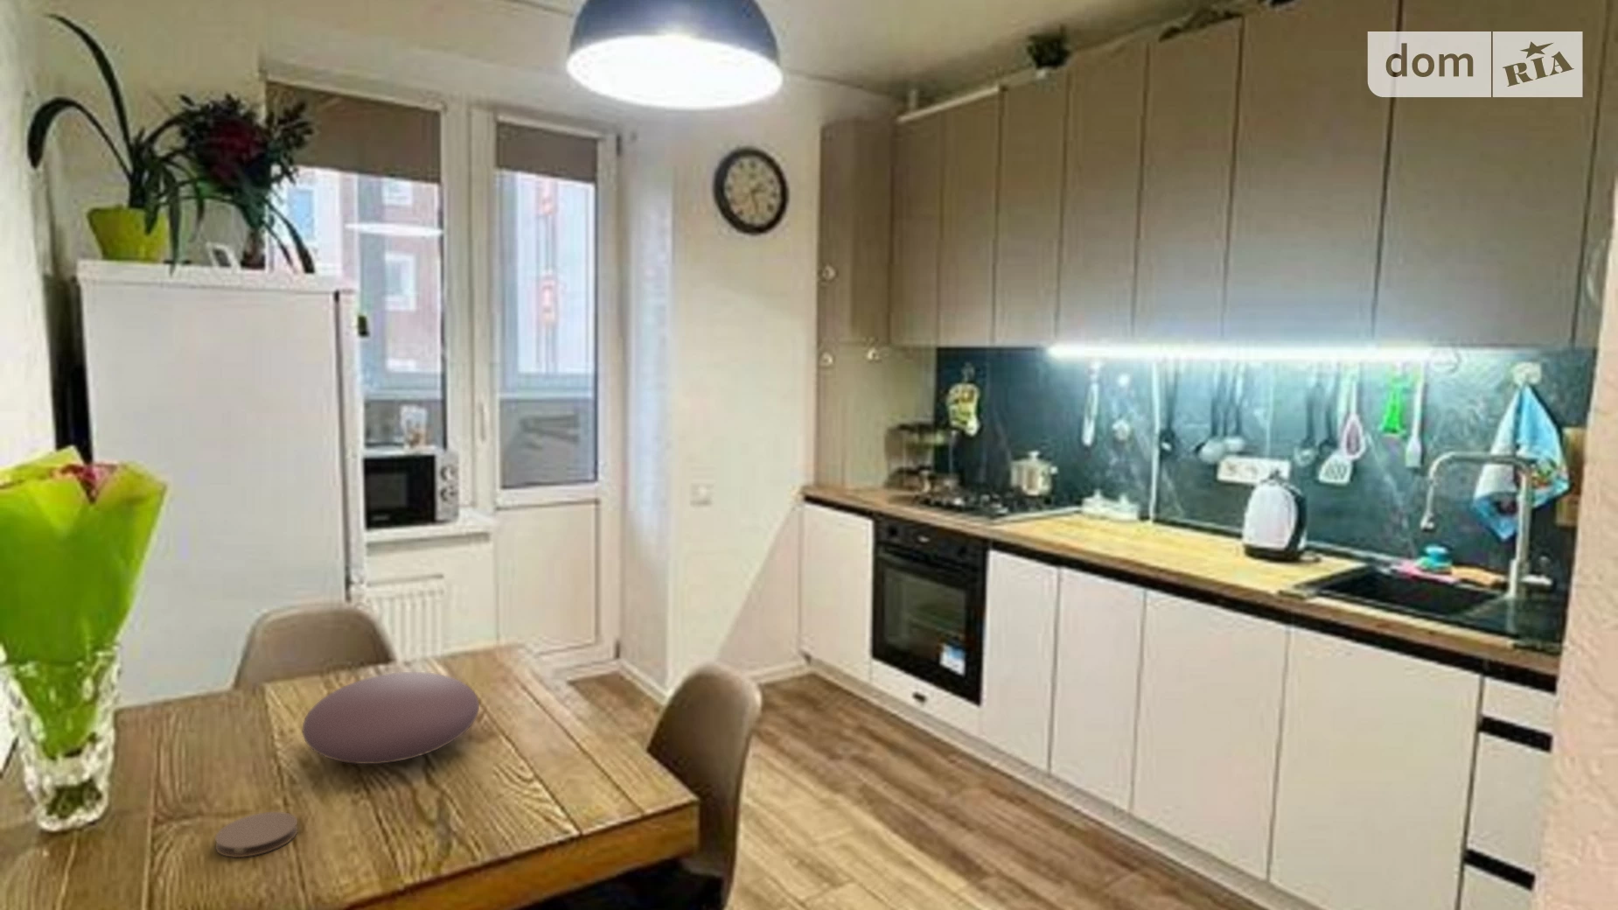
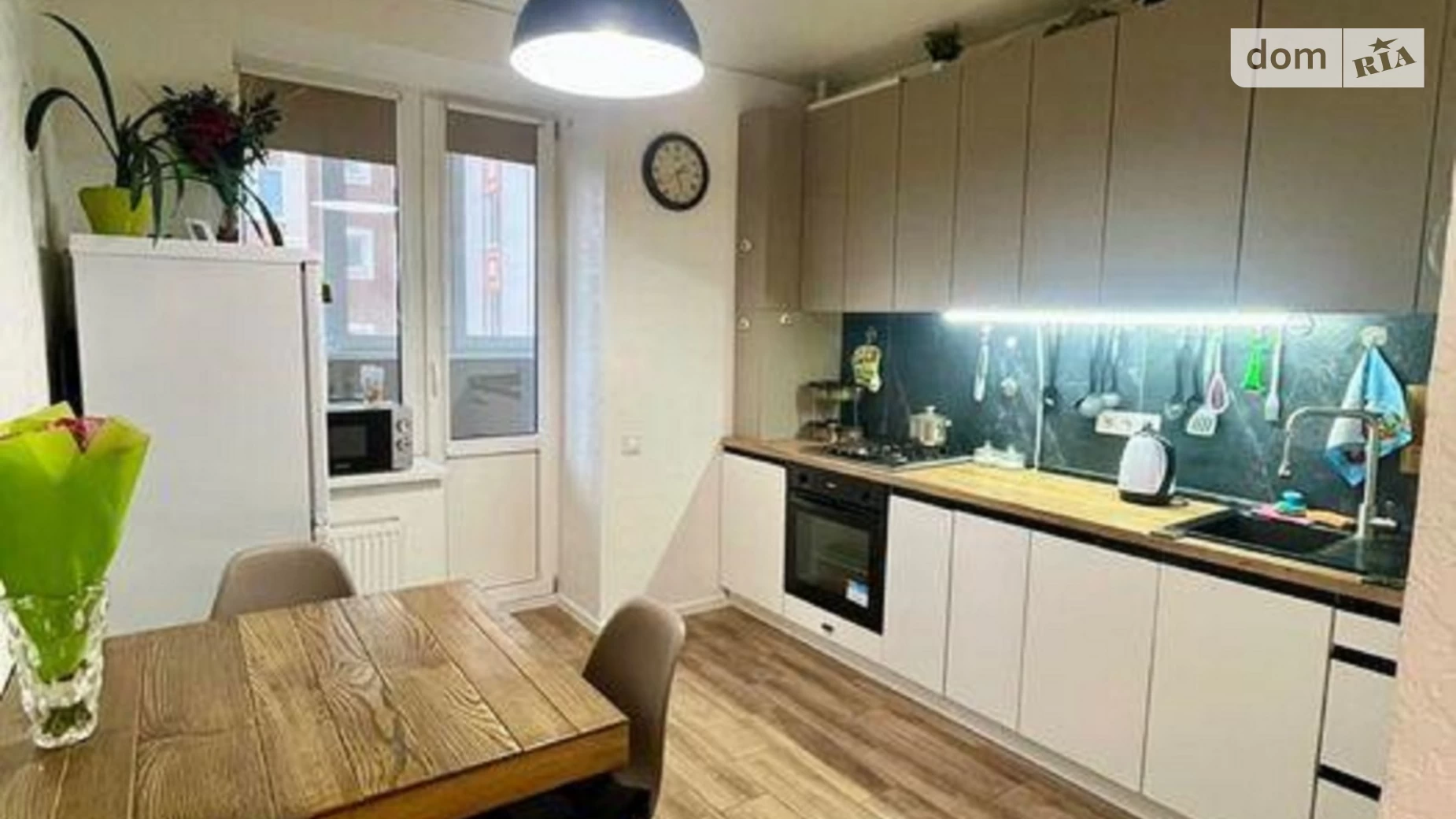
- decorative bowl [302,671,480,764]
- coaster [214,811,298,859]
